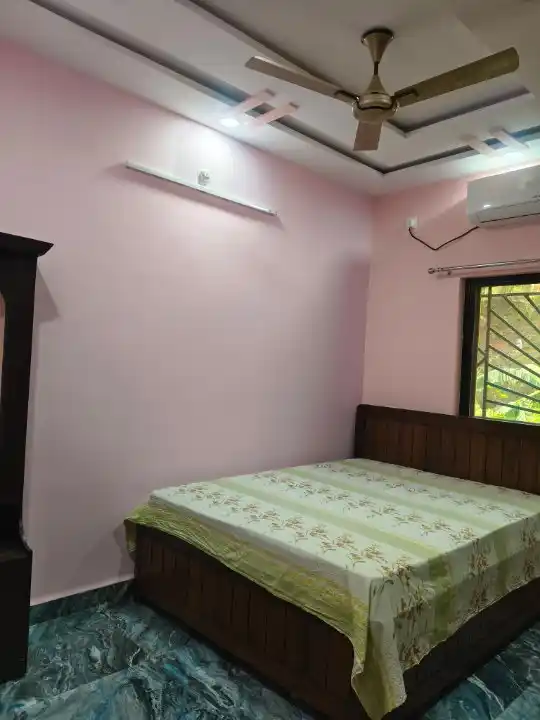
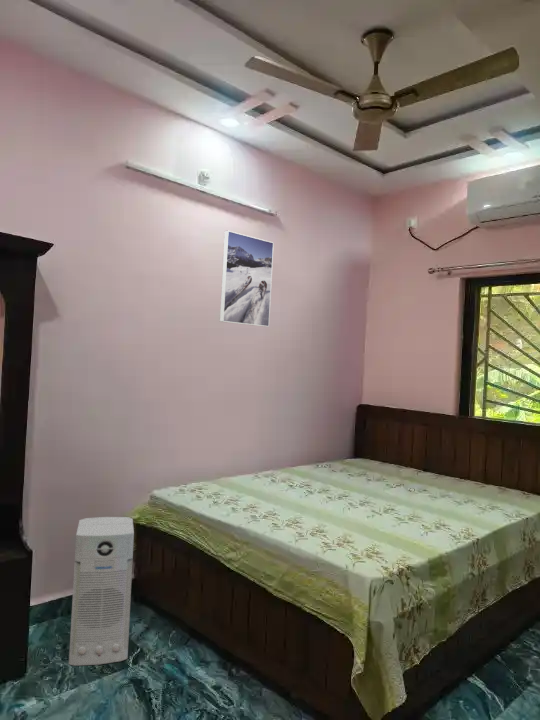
+ air purifier [68,516,135,667]
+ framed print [219,230,275,328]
